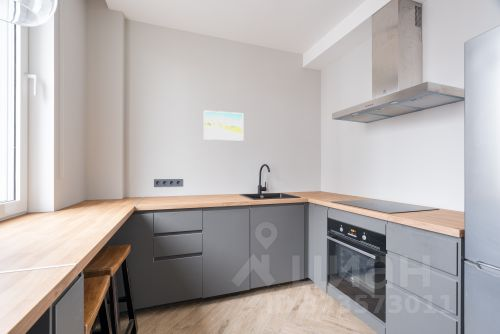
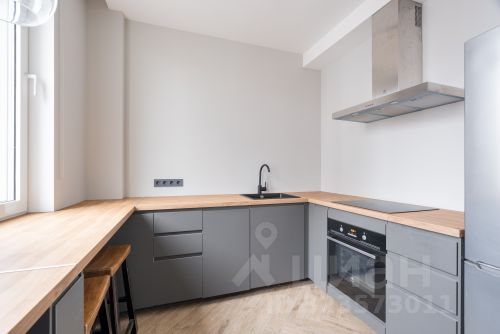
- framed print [203,110,244,142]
